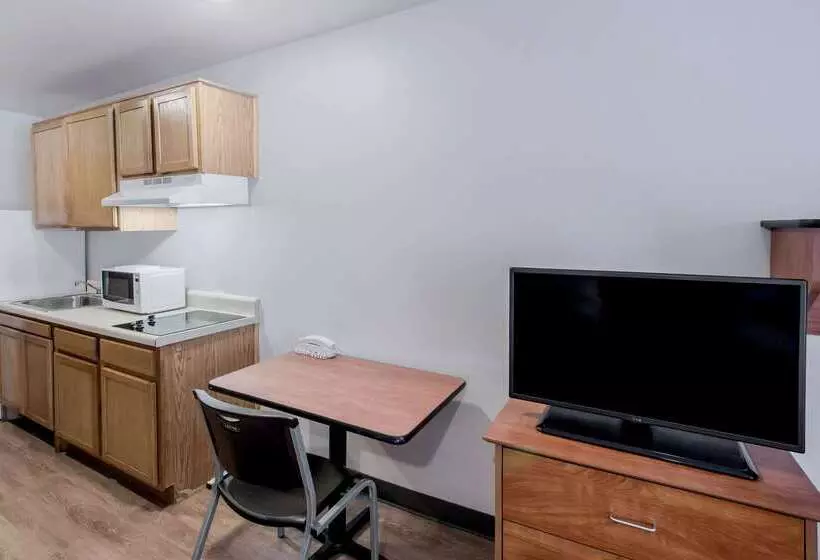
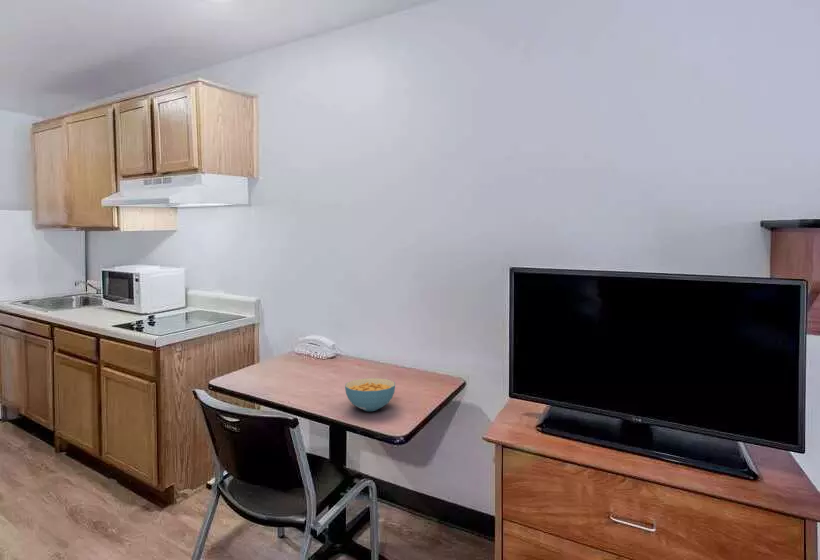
+ cereal bowl [344,377,396,412]
